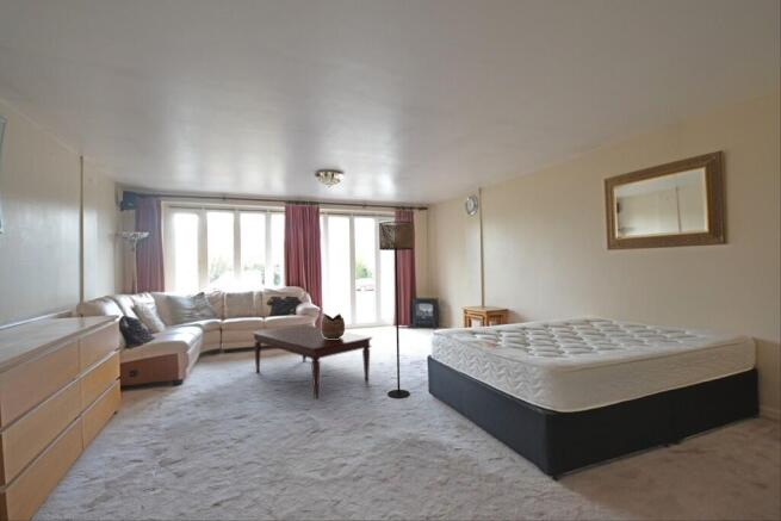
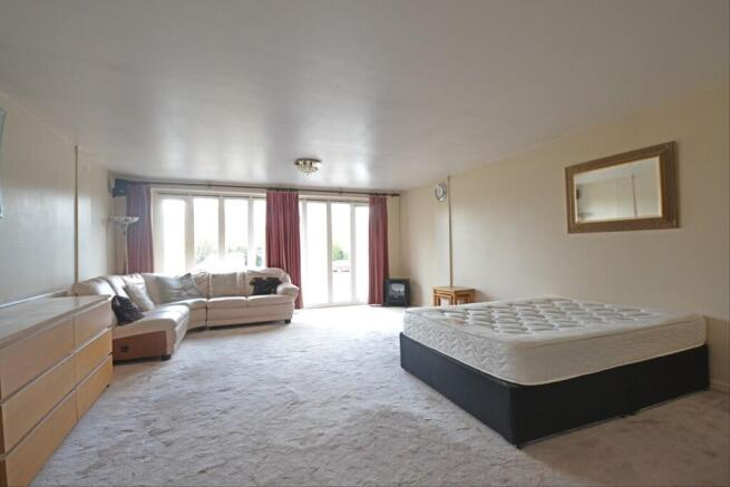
- floor lamp [378,221,414,399]
- ceramic pot [321,312,346,339]
- coffee table [250,323,373,399]
